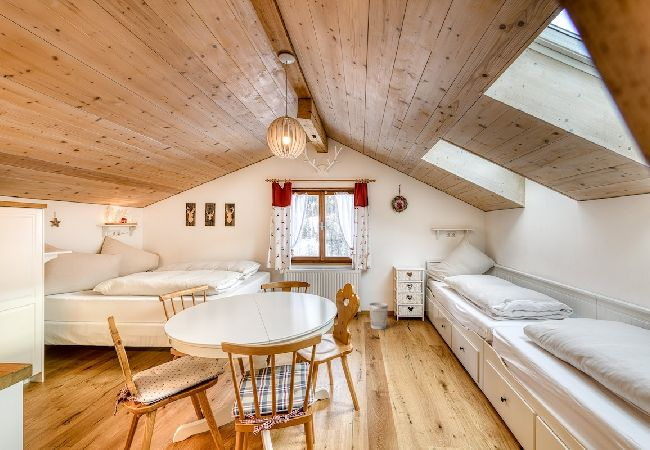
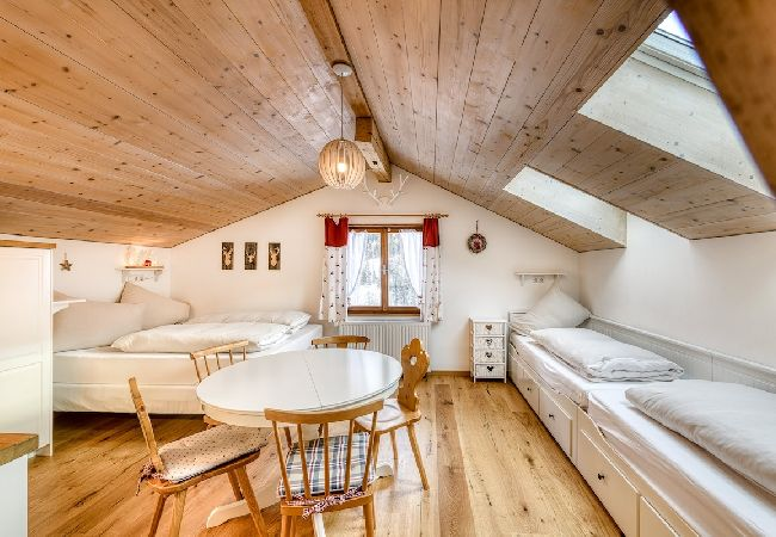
- wastebasket [368,302,389,330]
